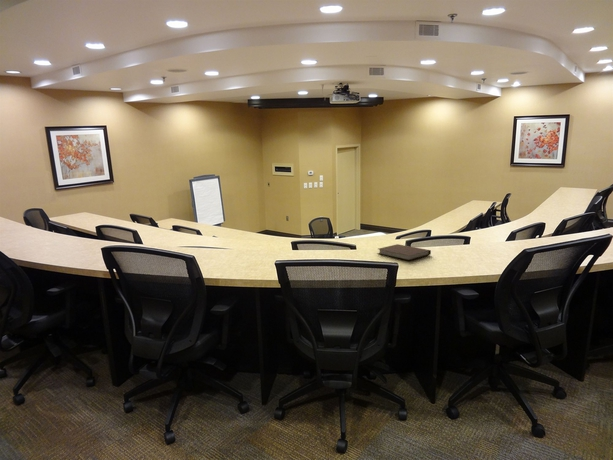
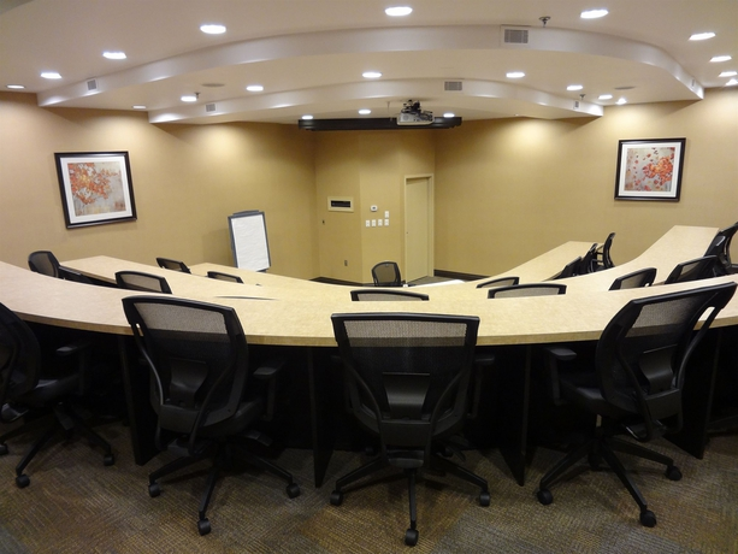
- notebook [376,243,432,262]
